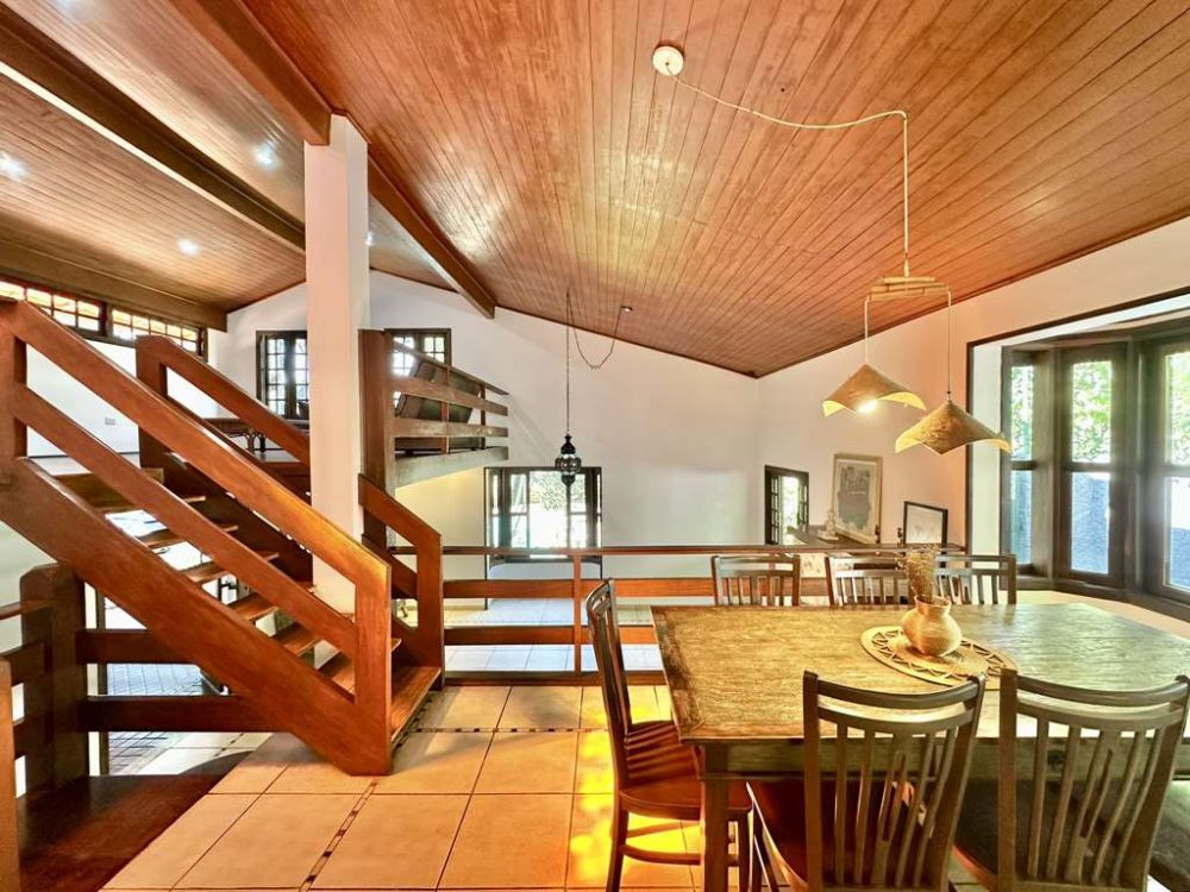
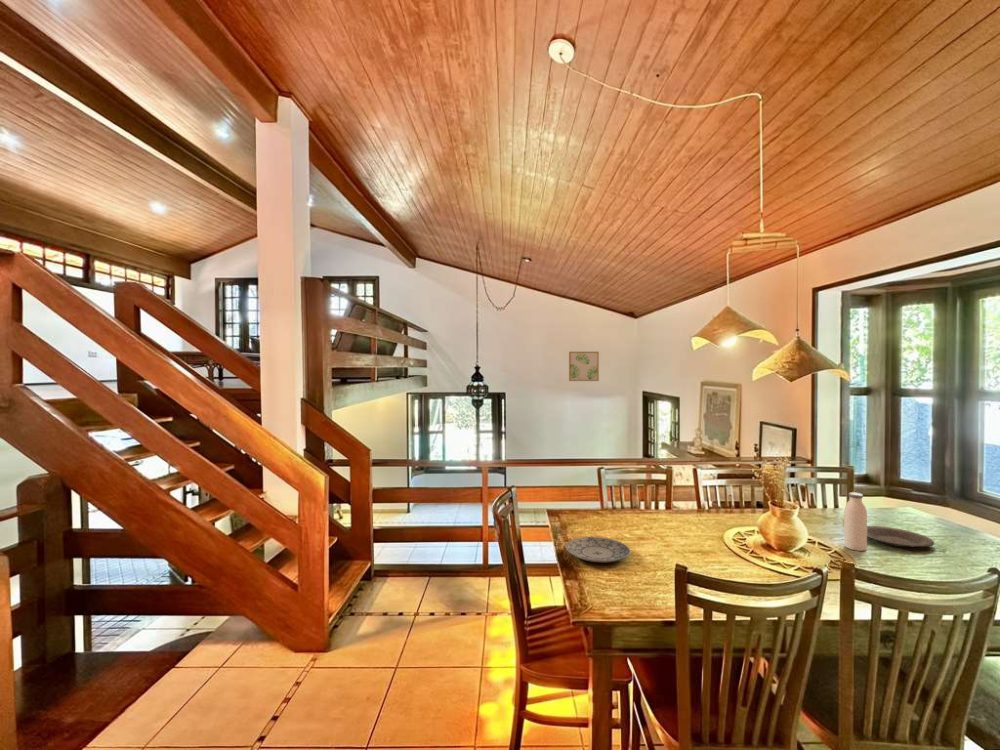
+ water bottle [843,491,868,552]
+ wall art [568,351,600,382]
+ plate [867,525,936,548]
+ plate [564,536,632,564]
